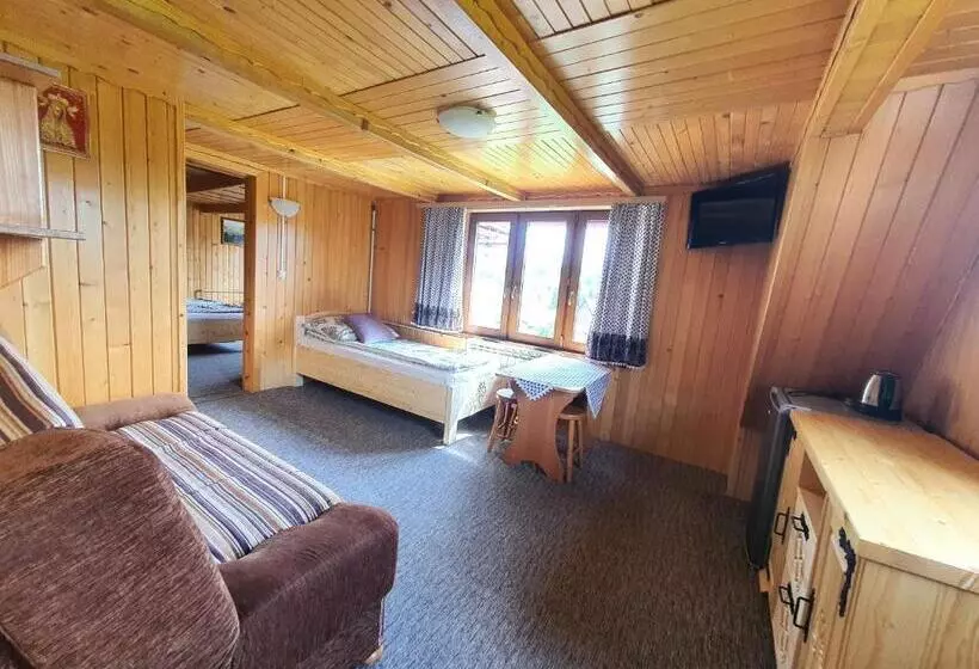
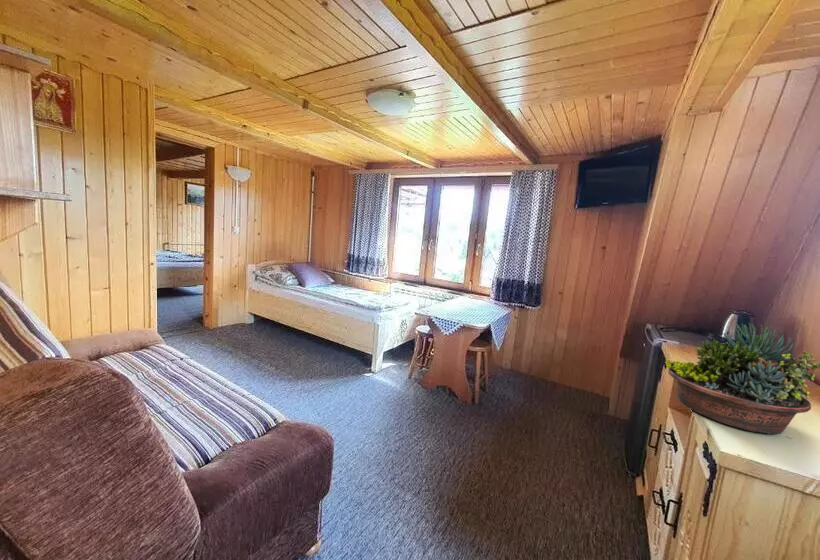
+ succulent planter [664,321,820,435]
